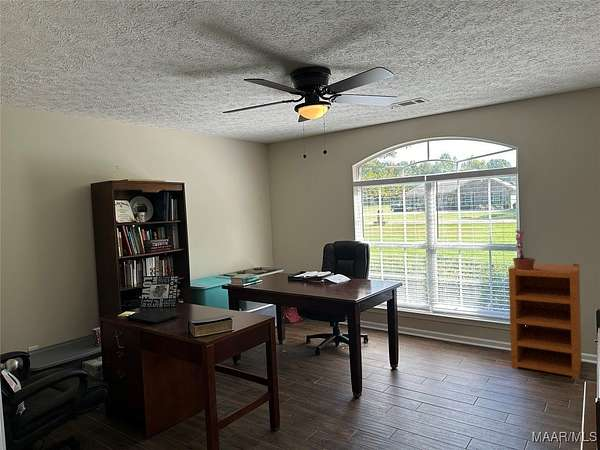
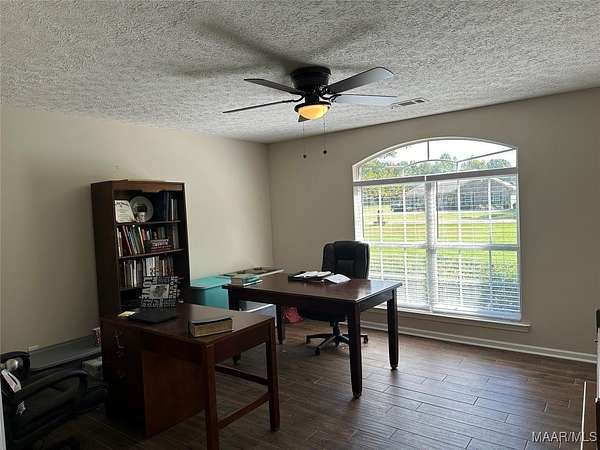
- potted plant [512,229,540,270]
- cupboard [508,262,582,381]
